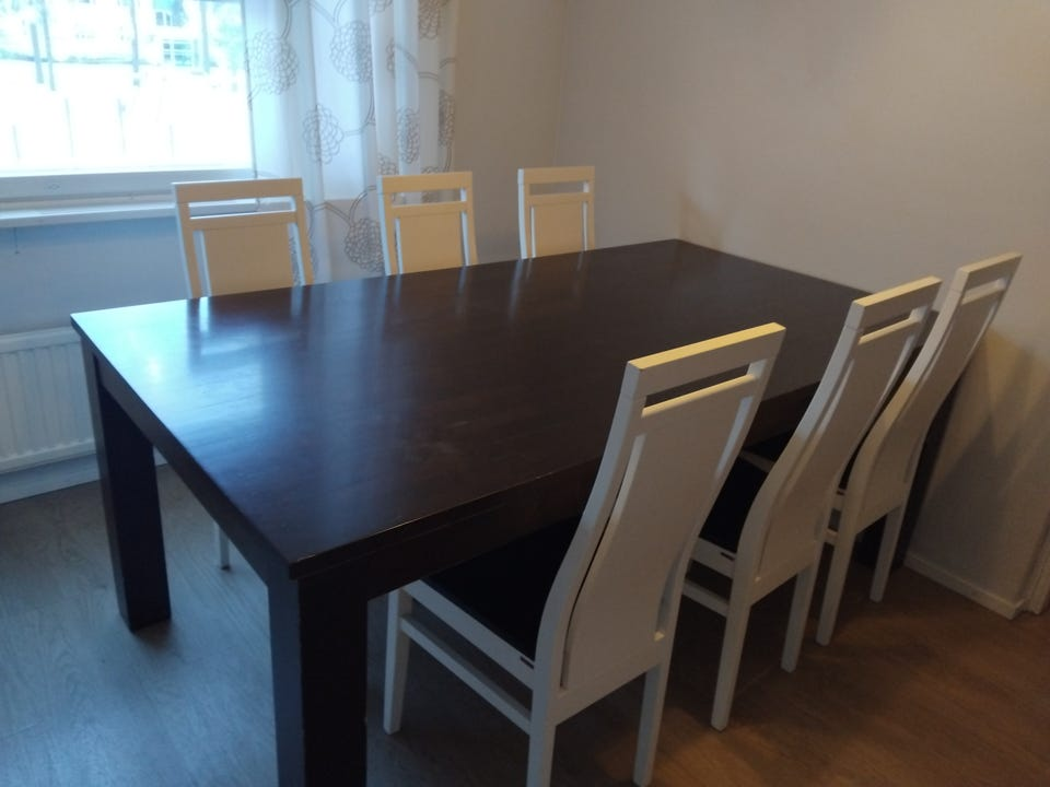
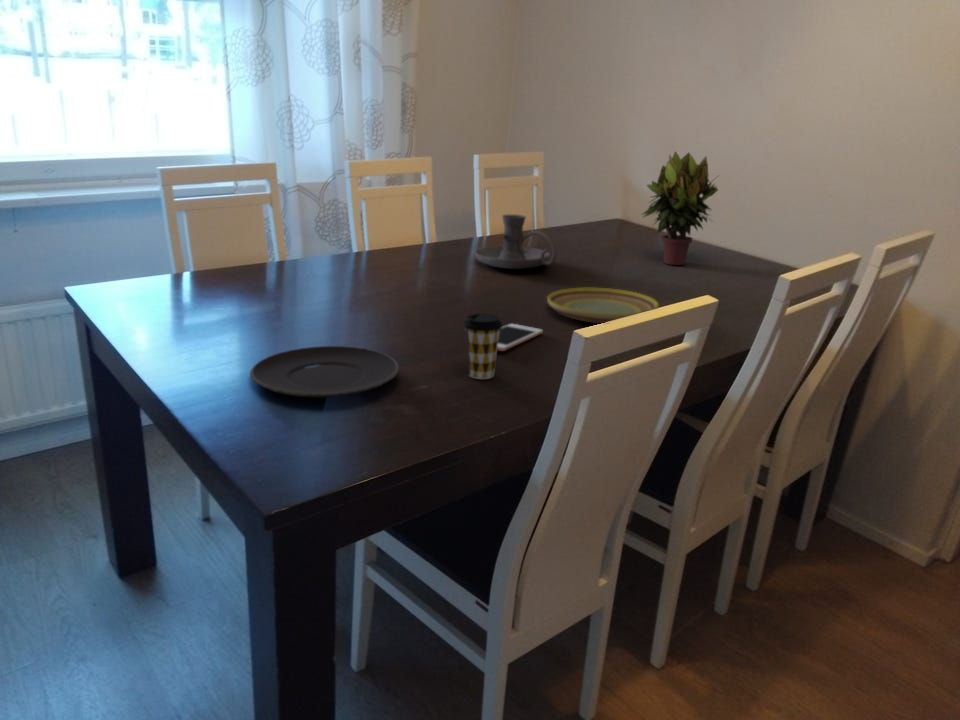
+ plate [249,345,400,398]
+ plate [546,287,660,324]
+ potted plant [641,150,719,266]
+ coffee cup [462,312,503,380]
+ candle holder [474,214,557,270]
+ cell phone [497,323,544,352]
